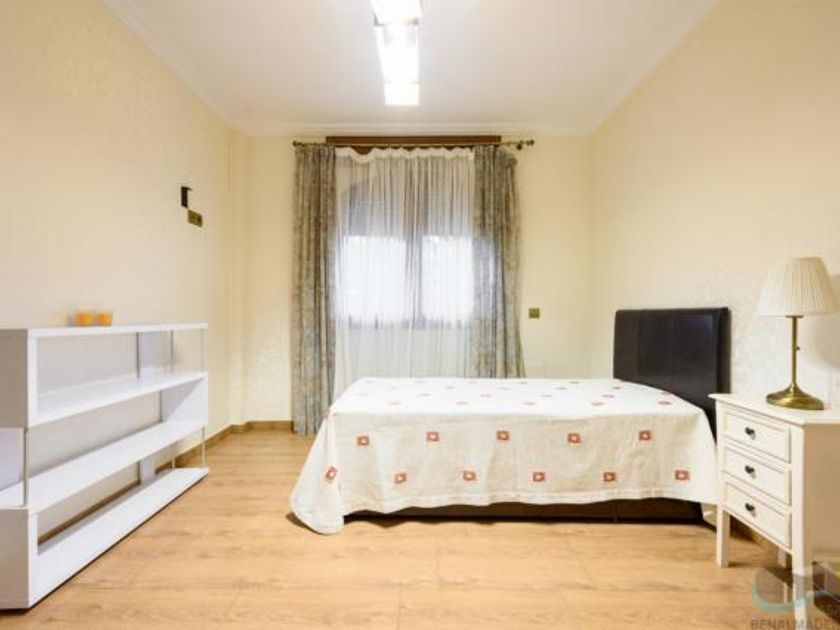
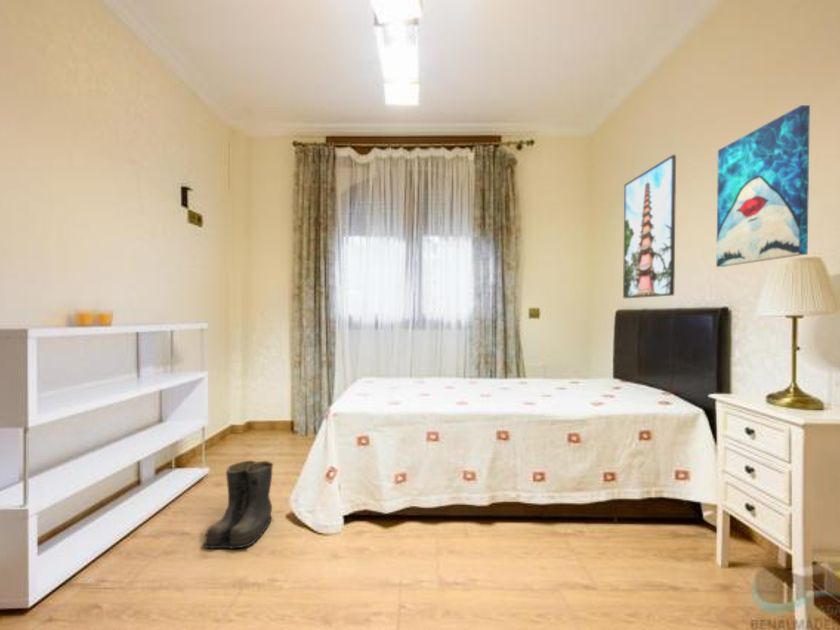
+ wall art [715,104,811,268]
+ boots [202,459,276,550]
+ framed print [622,154,677,299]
